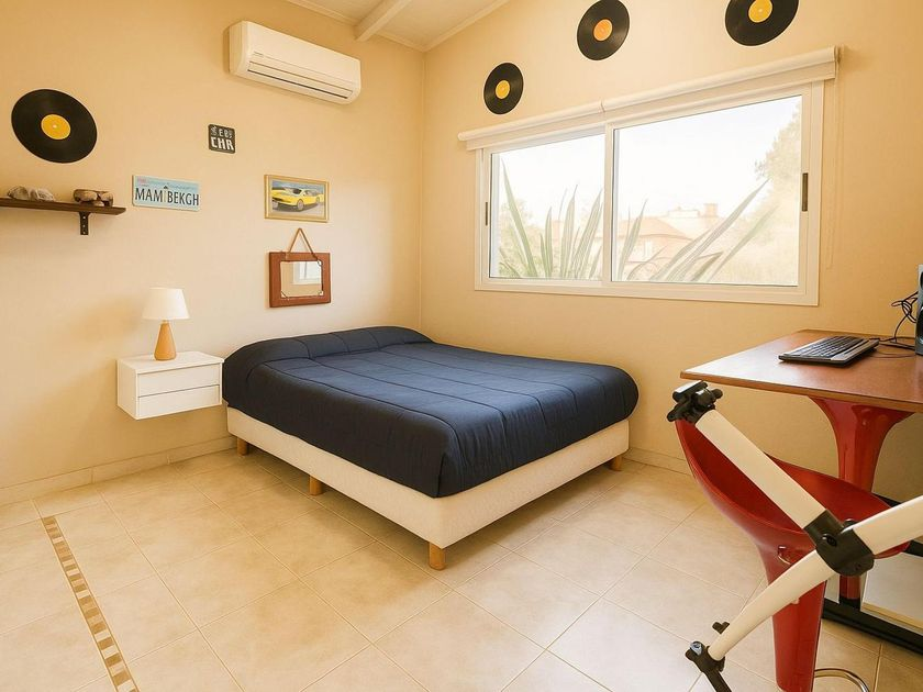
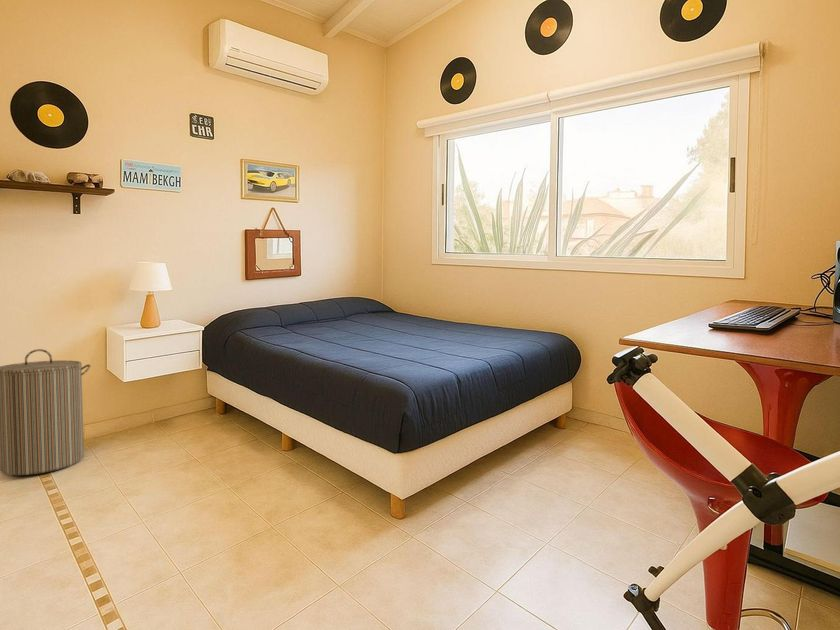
+ laundry hamper [0,348,92,476]
